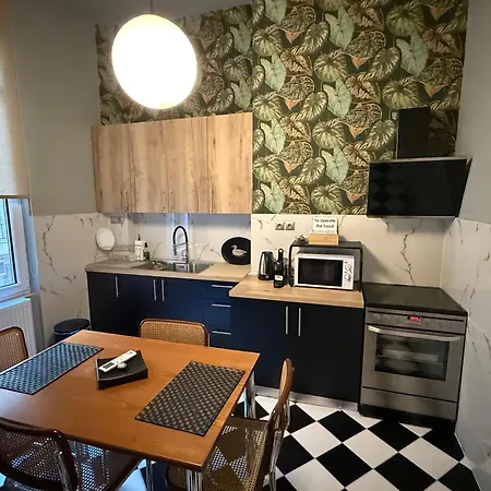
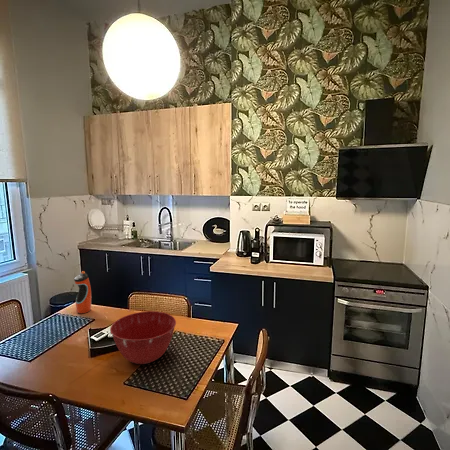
+ water bottle [73,270,92,314]
+ mixing bowl [109,310,177,365]
